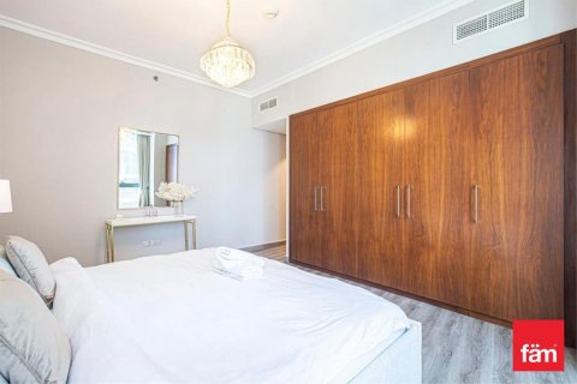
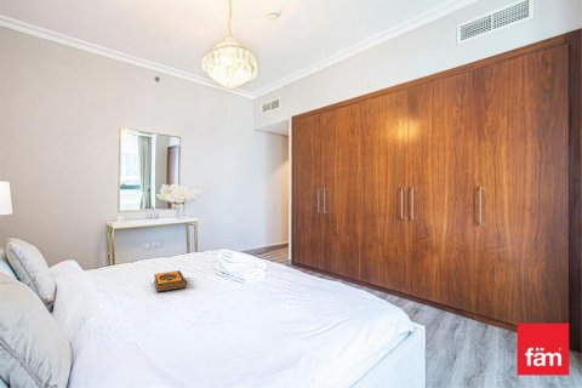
+ hardback book [153,269,189,293]
